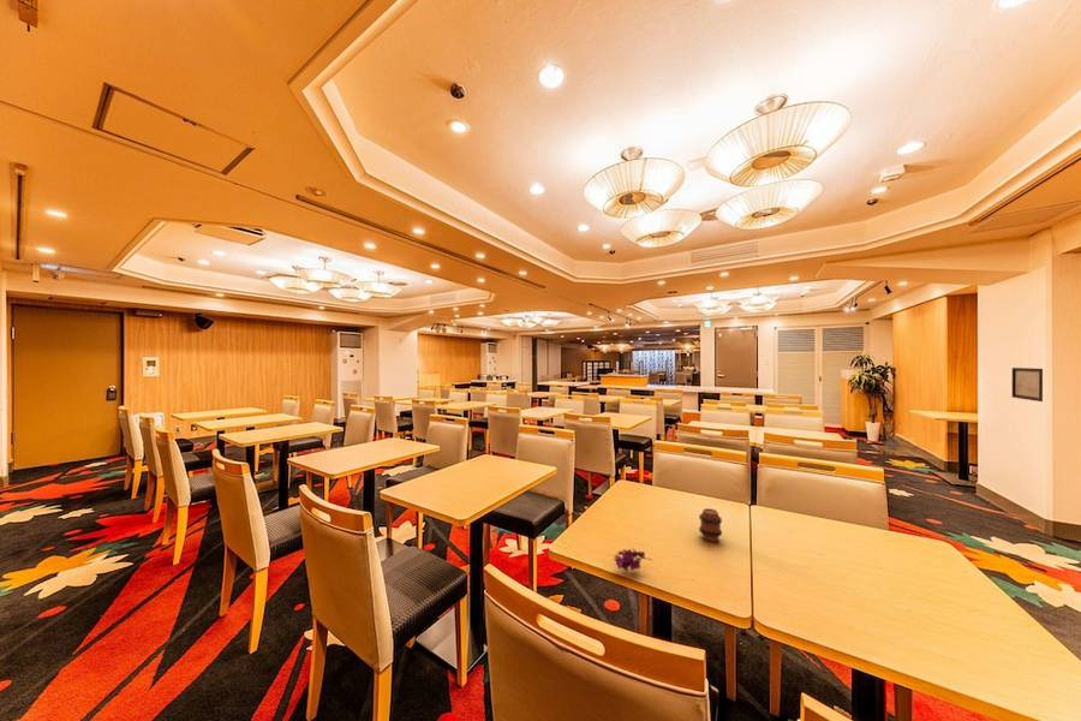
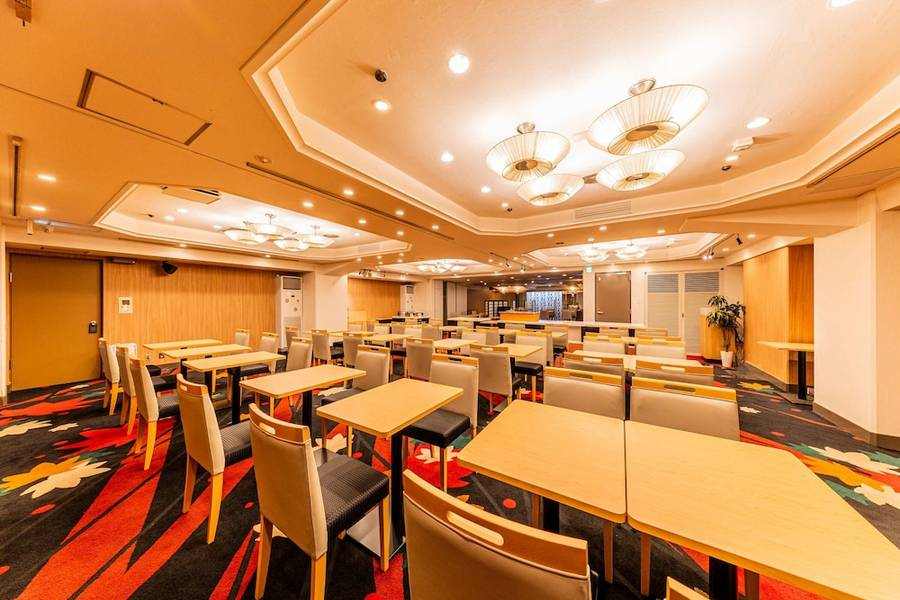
- flower [611,548,653,573]
- wall art [1011,367,1044,403]
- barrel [698,507,723,543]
